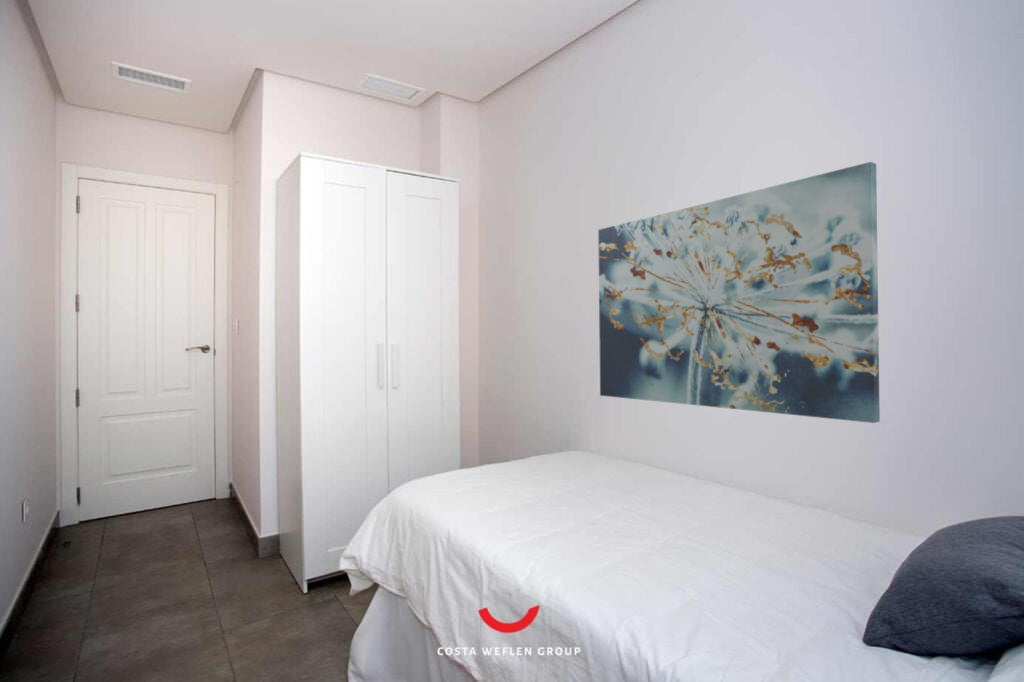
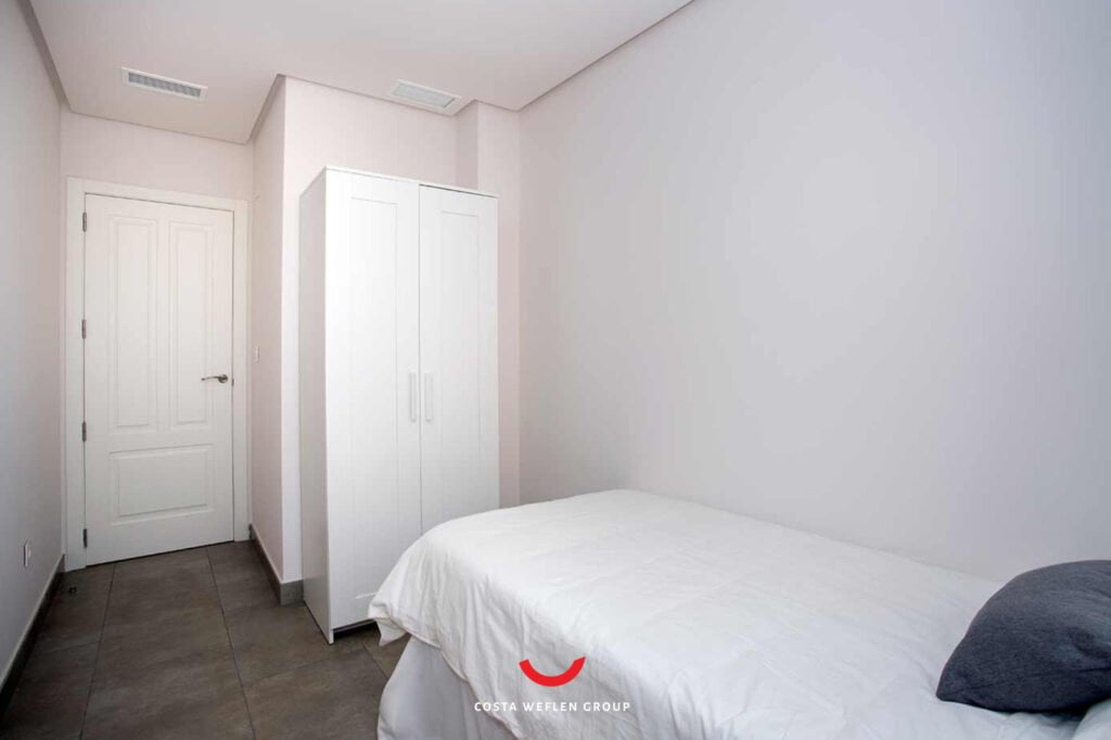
- wall art [597,161,881,424]
